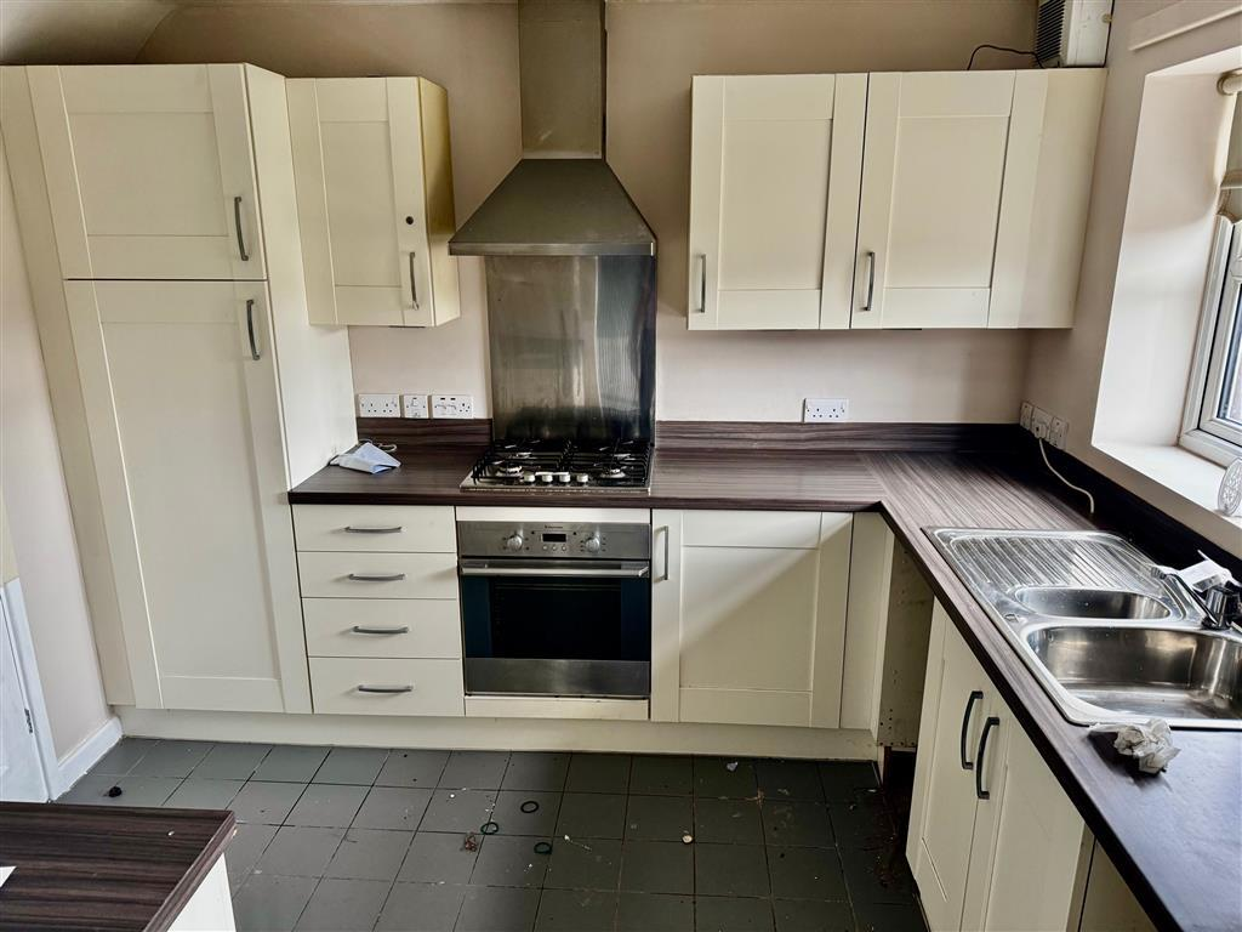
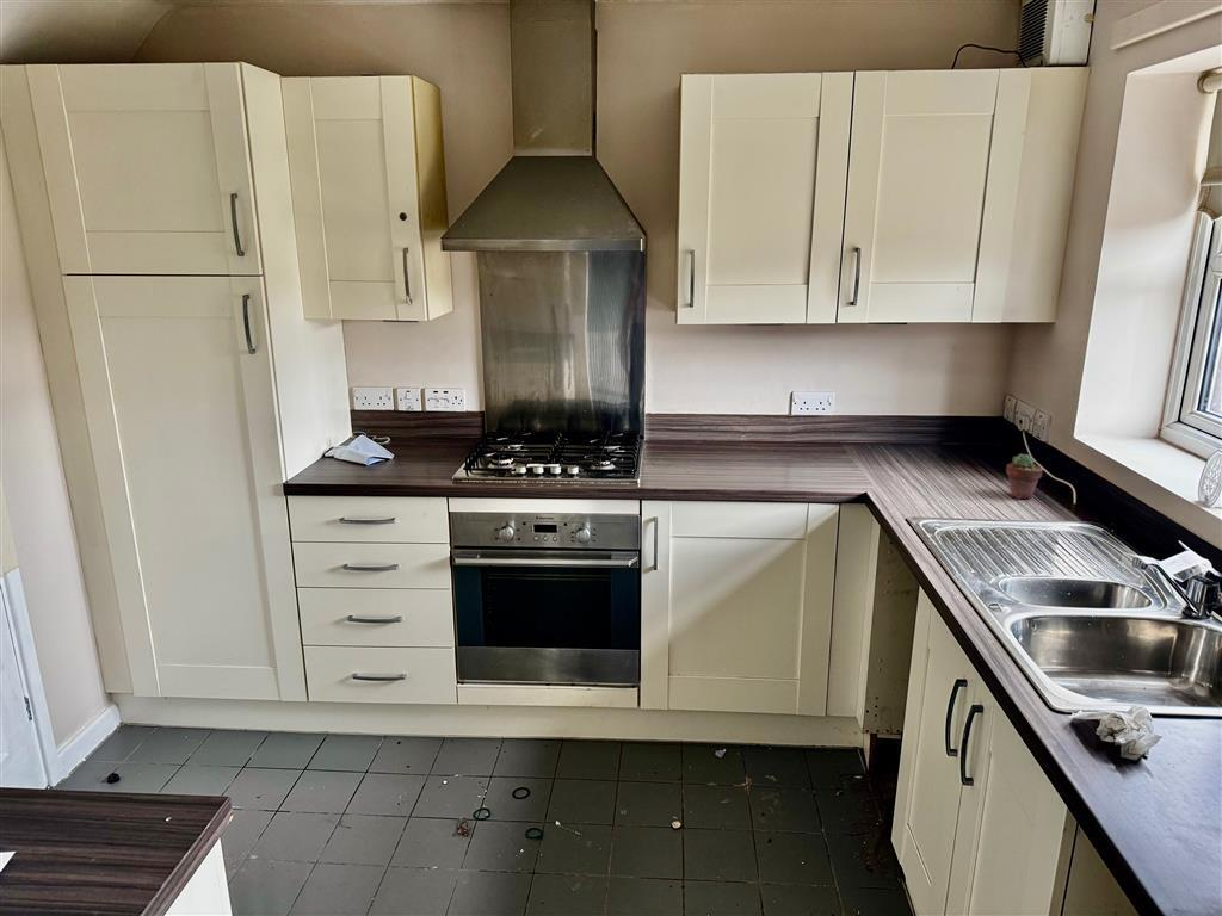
+ potted succulent [1005,452,1044,500]
